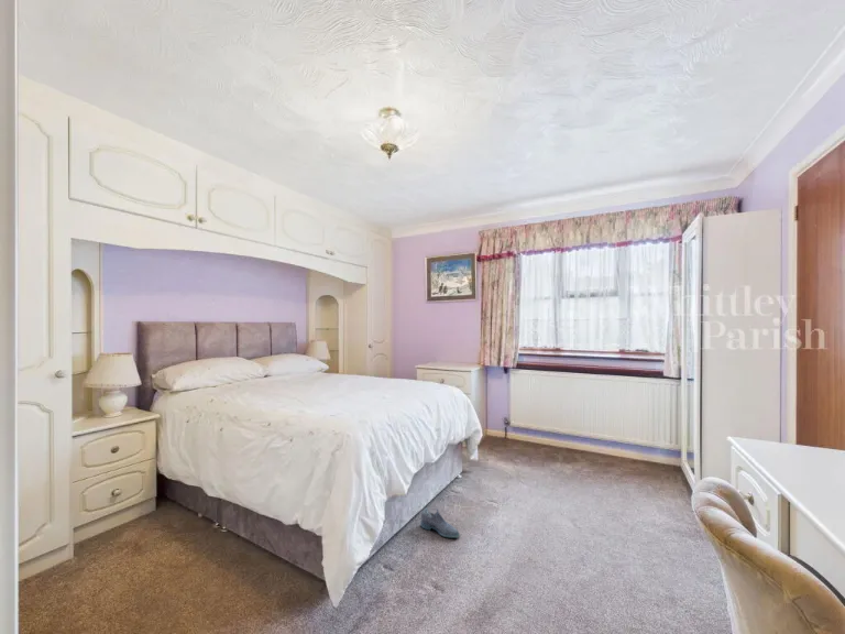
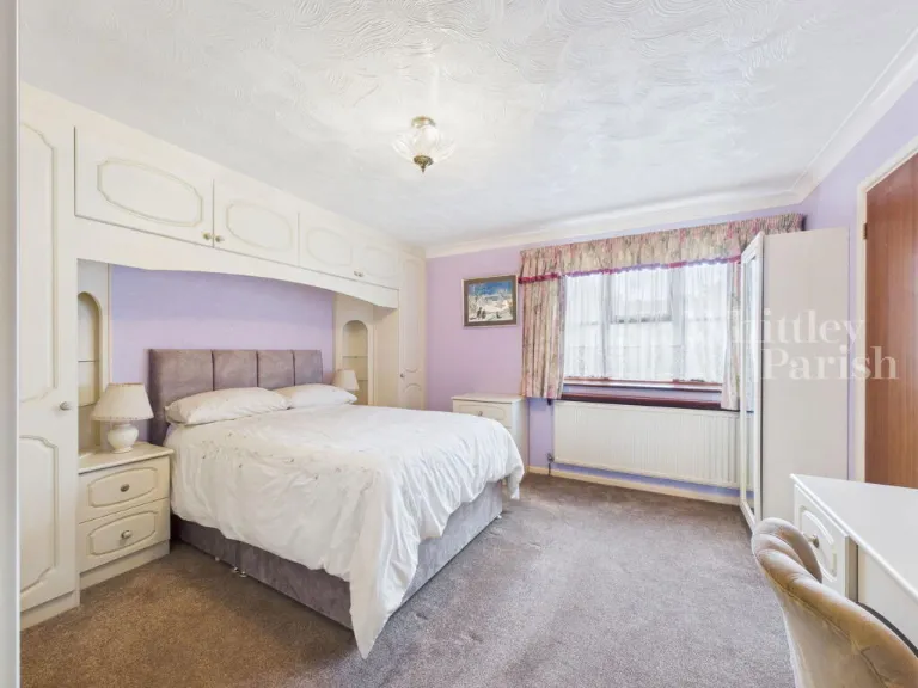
- shoe [419,507,461,539]
